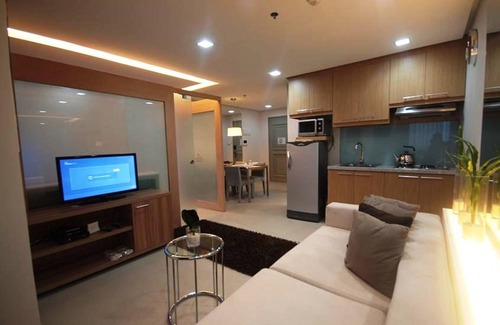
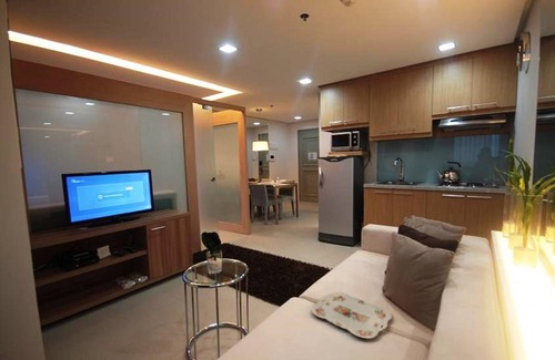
+ serving tray [310,291,393,340]
